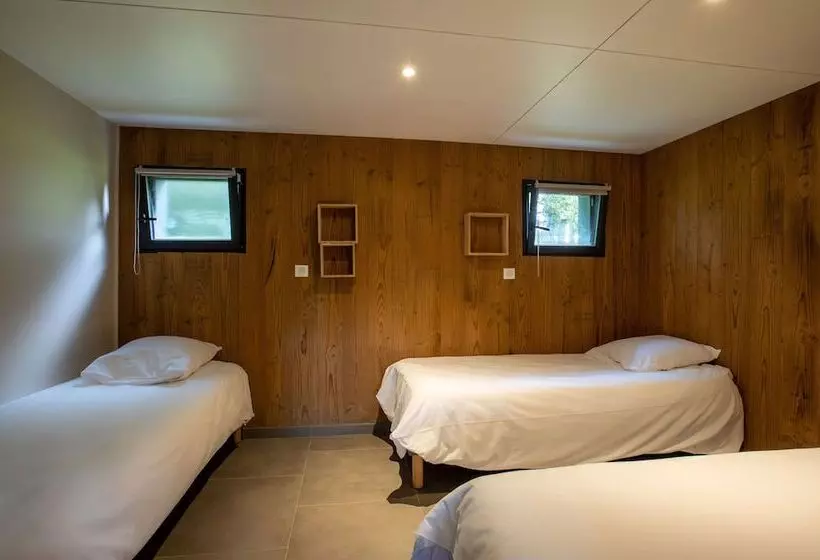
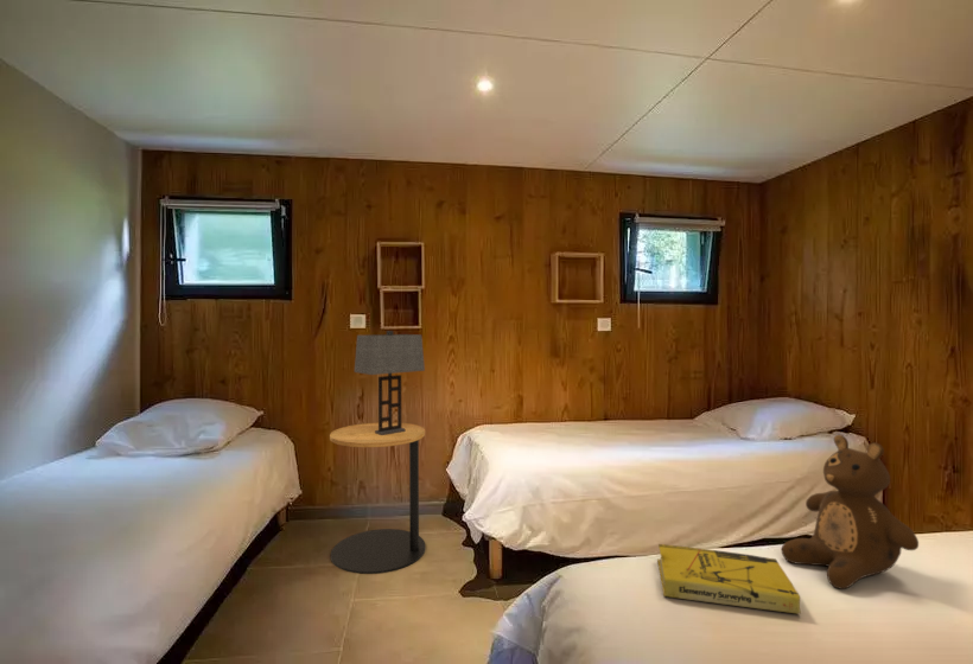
+ teddy bear [781,434,920,590]
+ book [656,543,802,615]
+ side table [329,421,427,575]
+ table lamp [354,330,426,435]
